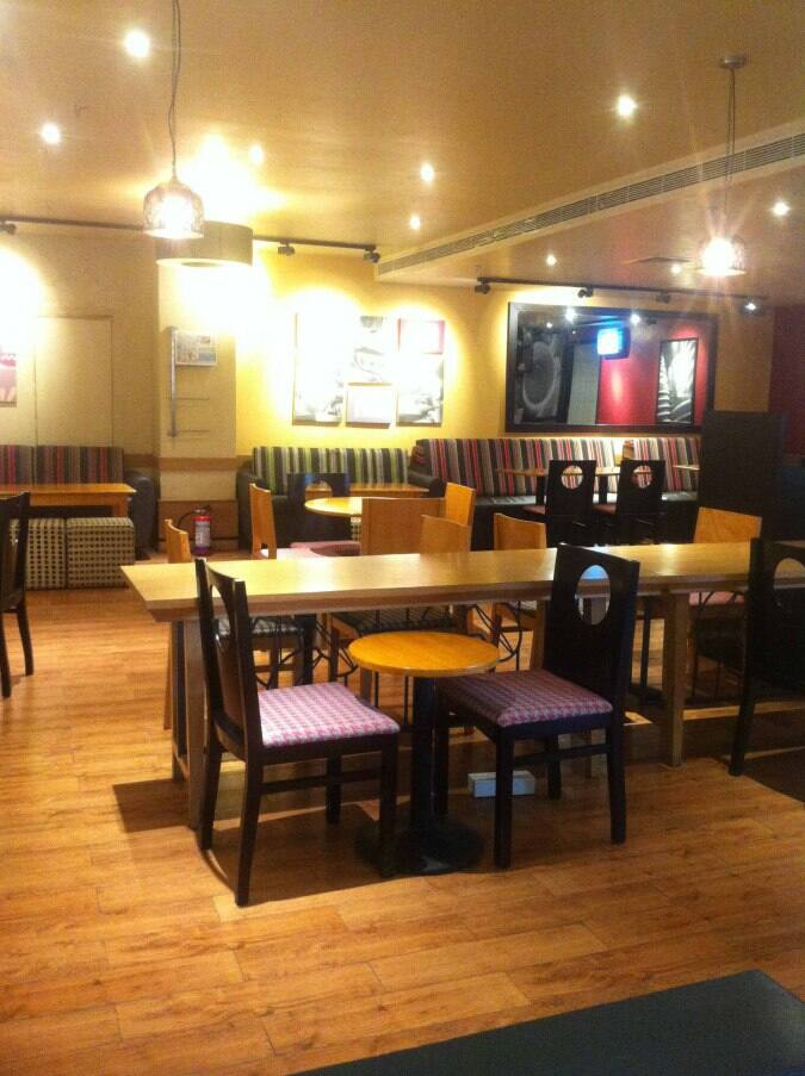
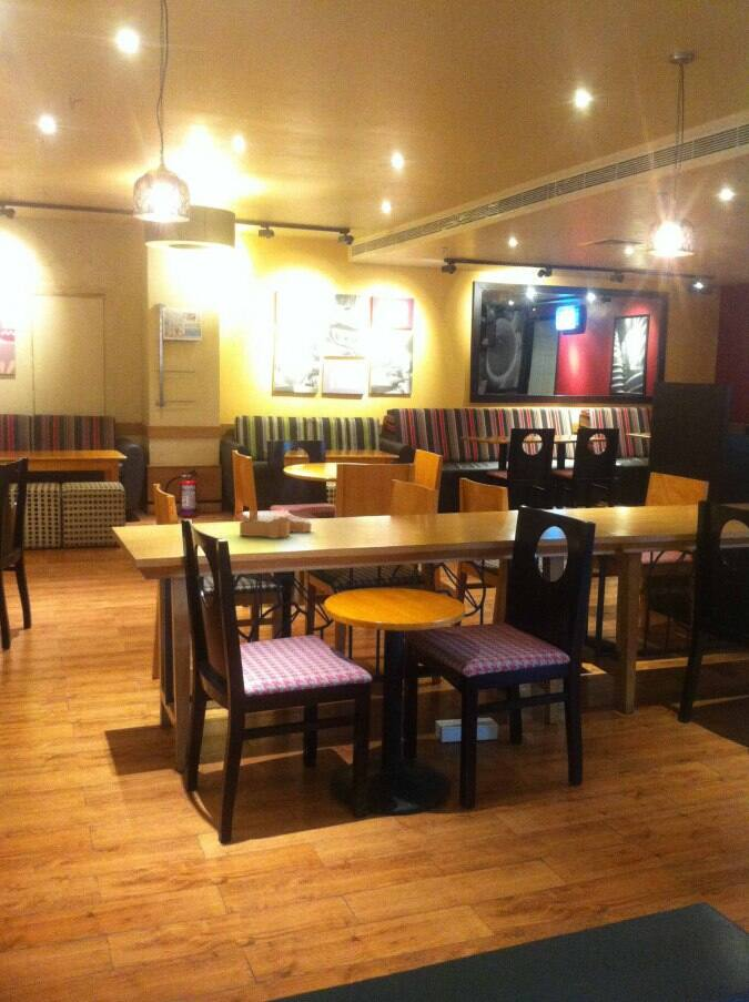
+ house frame [239,510,312,539]
